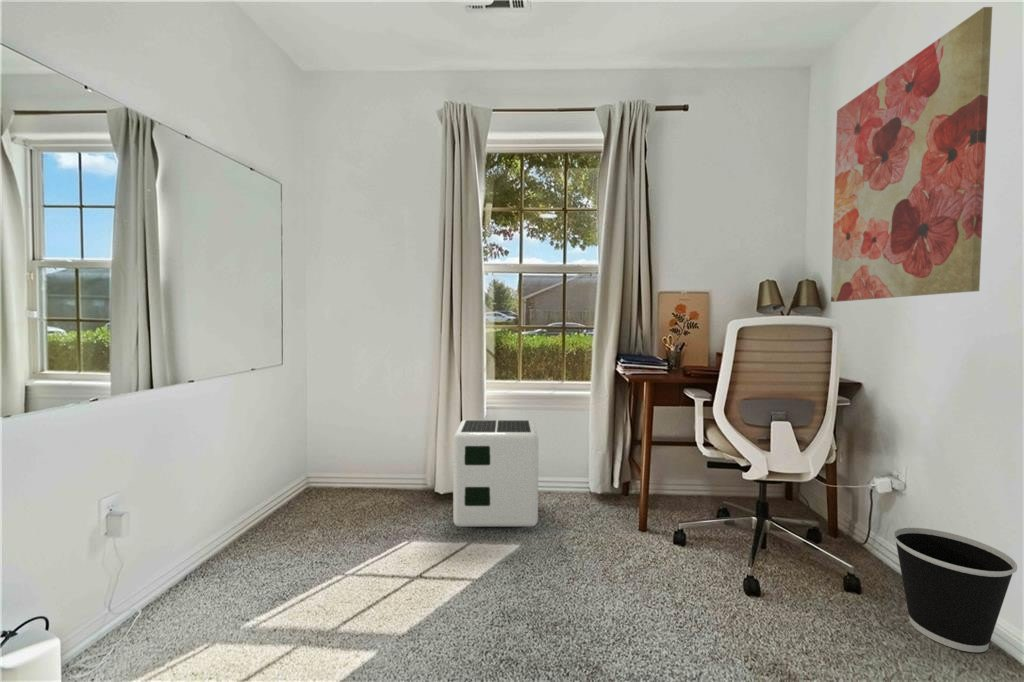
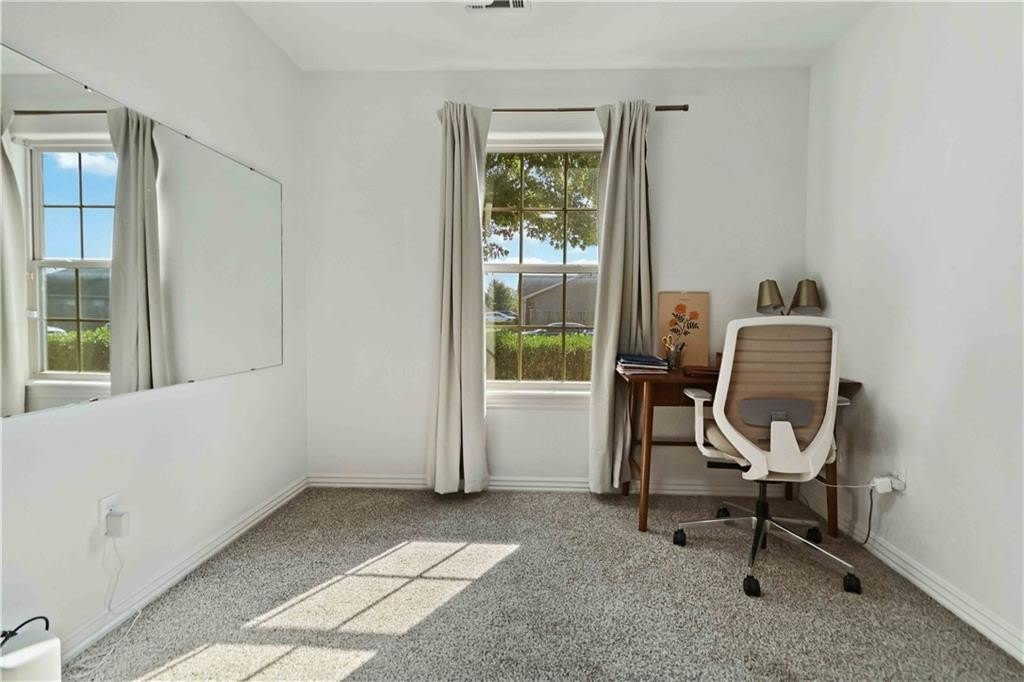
- wastebasket [892,527,1018,653]
- wall art [830,6,993,303]
- air purifier [452,419,539,527]
